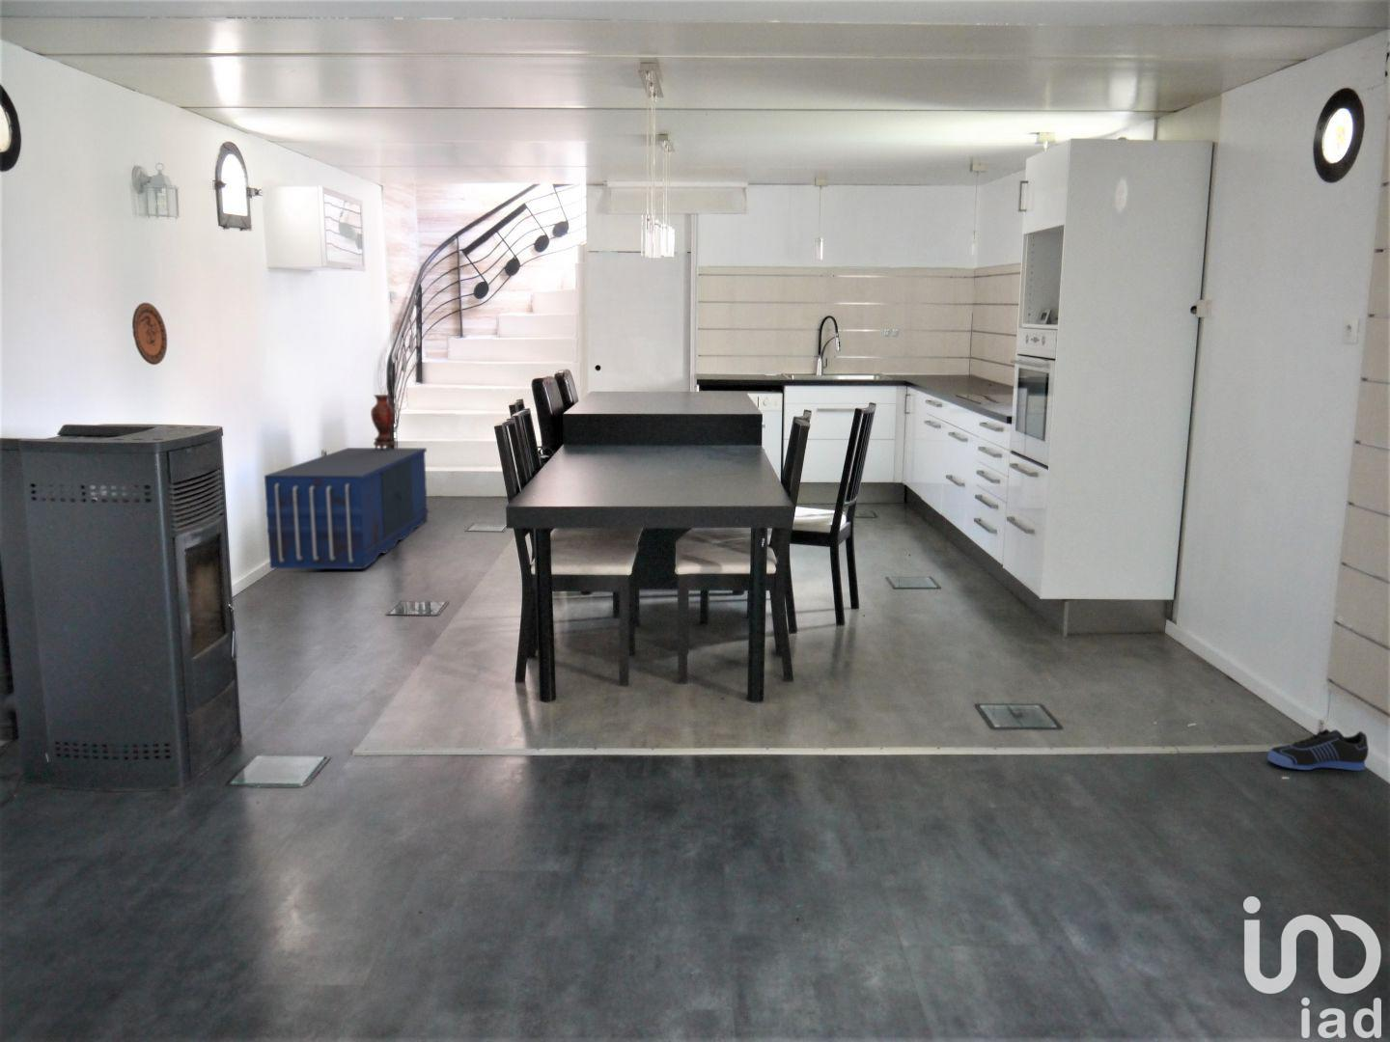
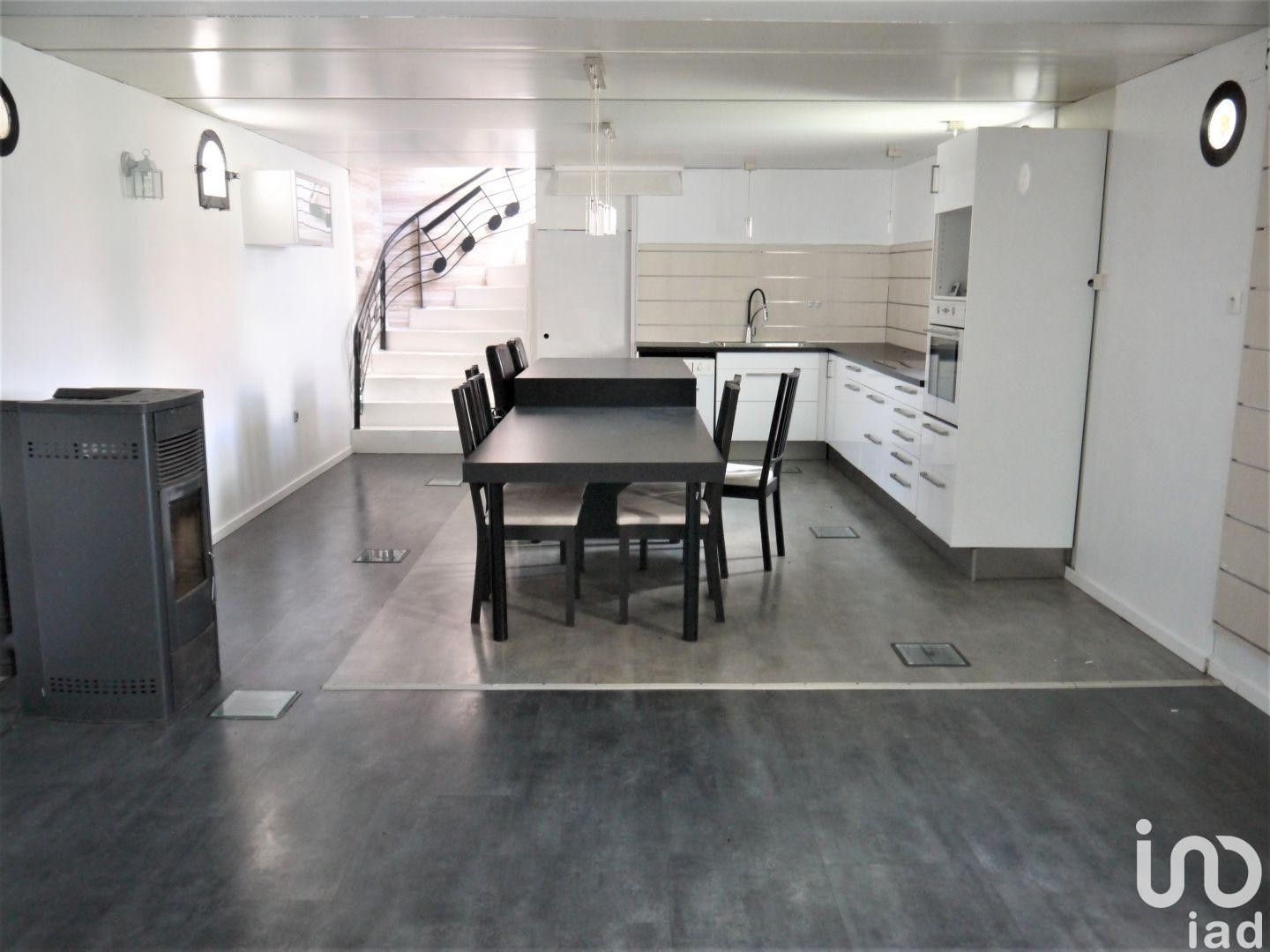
- shipping container [264,447,429,570]
- sneaker [1266,728,1369,771]
- vase [370,394,396,451]
- decorative plate [131,302,167,366]
